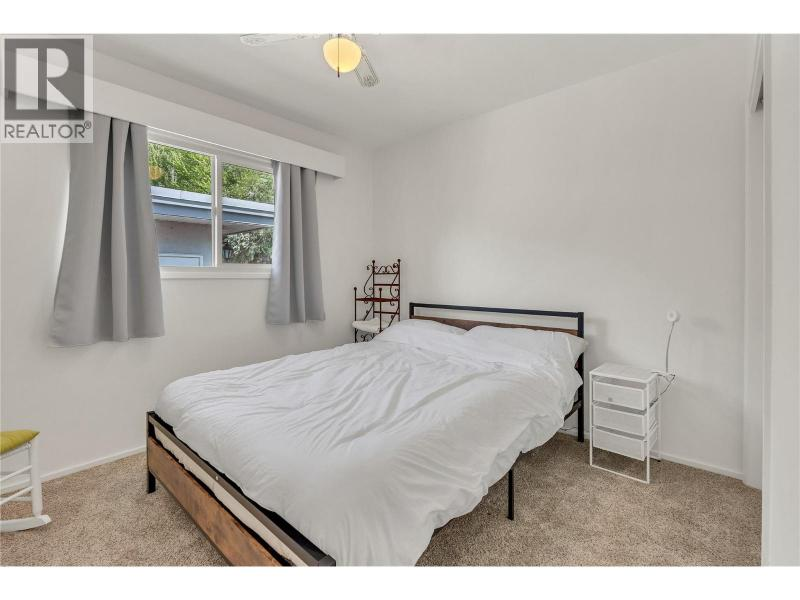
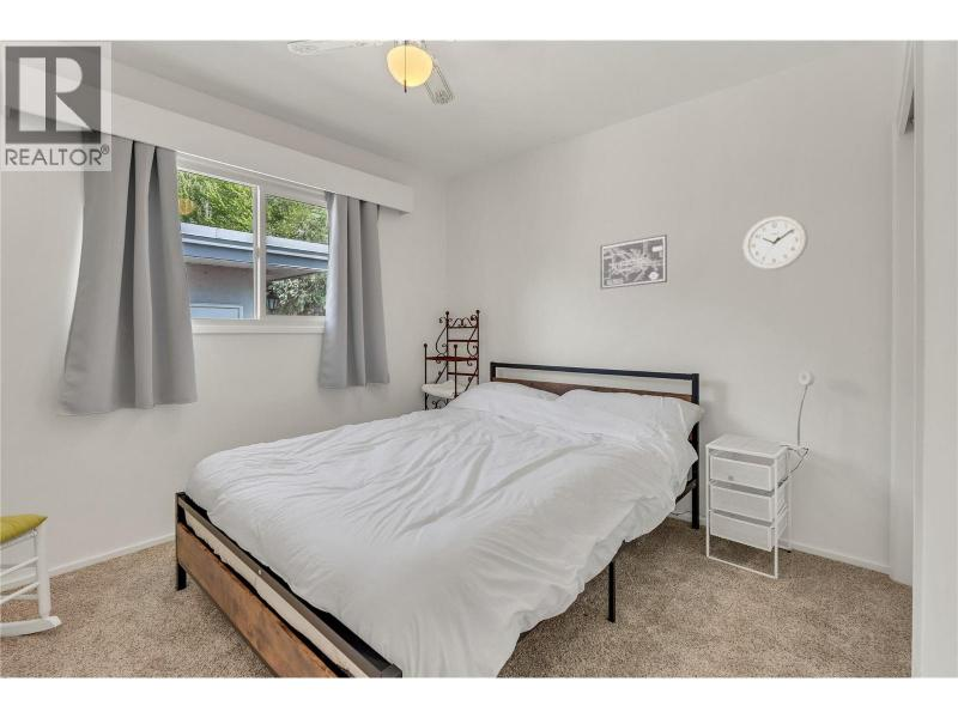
+ wall art [599,233,668,291]
+ wall clock [742,214,810,272]
